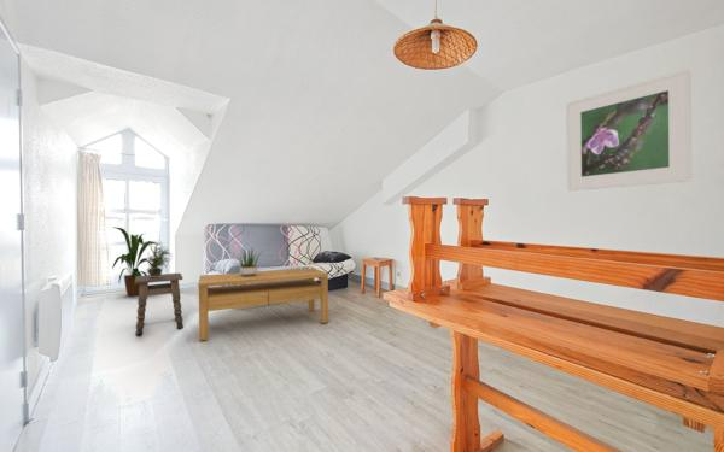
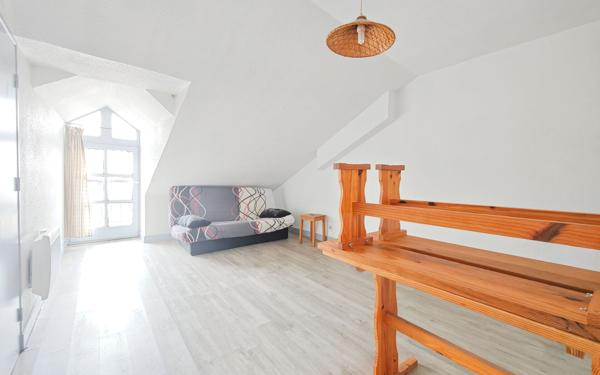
- potted plant [144,241,174,277]
- coffee table [197,266,329,342]
- potted plant [233,245,264,276]
- house plant [111,227,163,297]
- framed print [565,67,693,193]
- side table [134,272,185,337]
